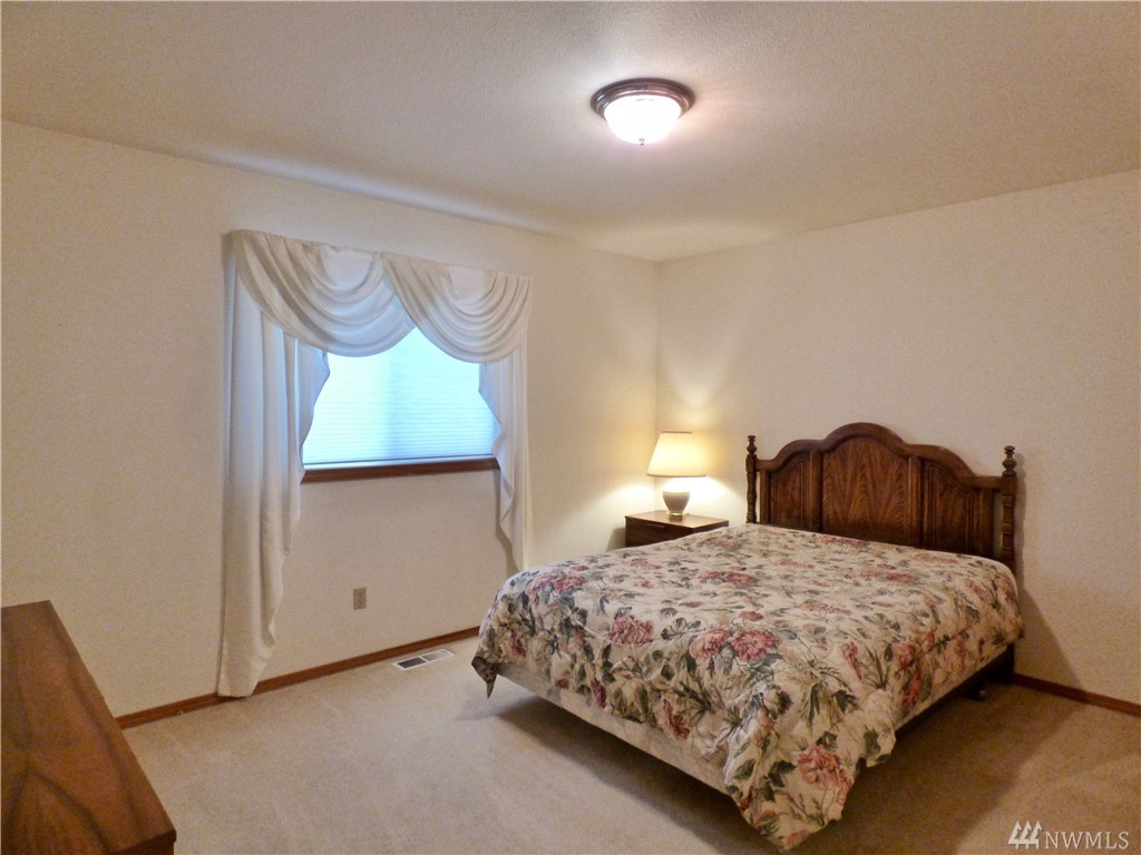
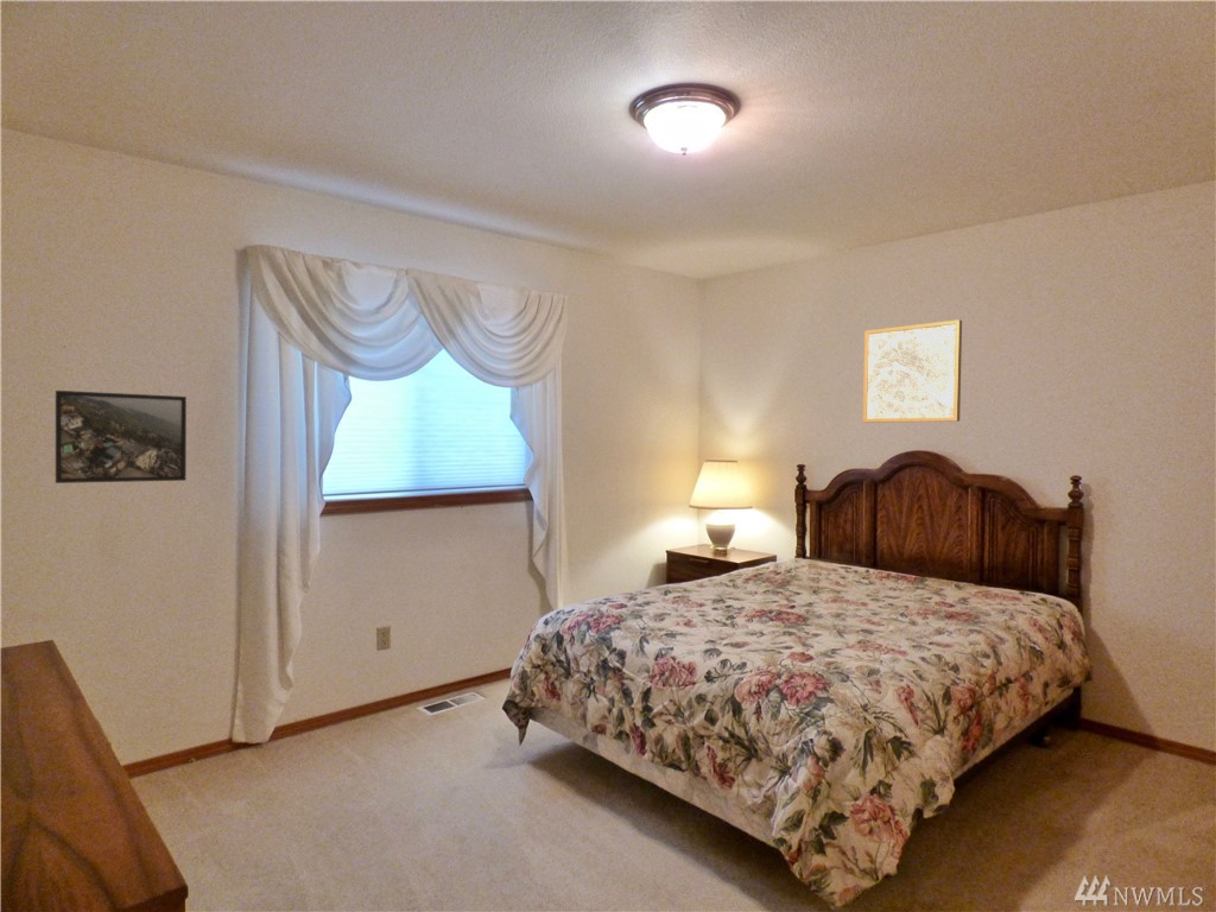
+ wall art [862,318,963,424]
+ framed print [55,390,188,484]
